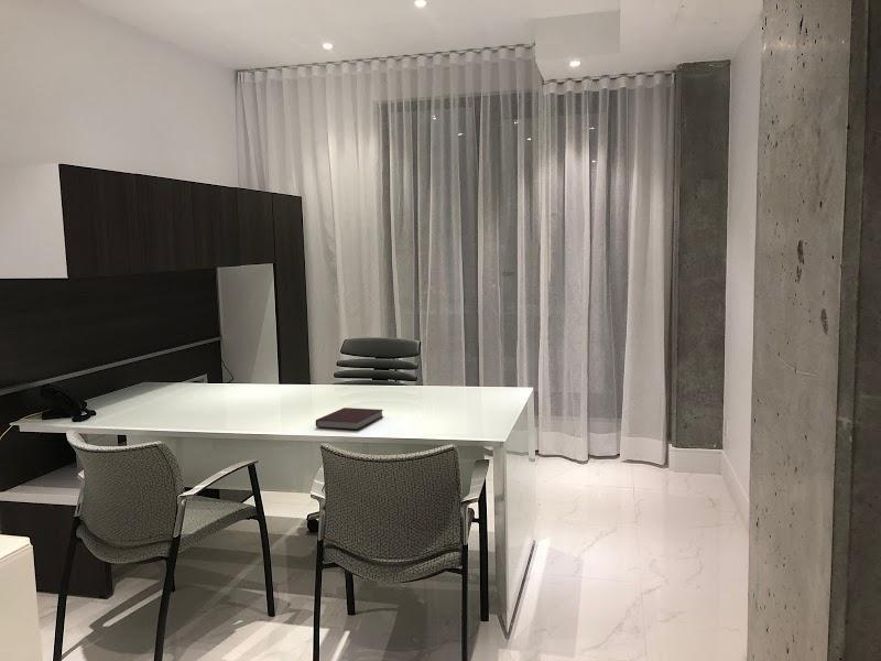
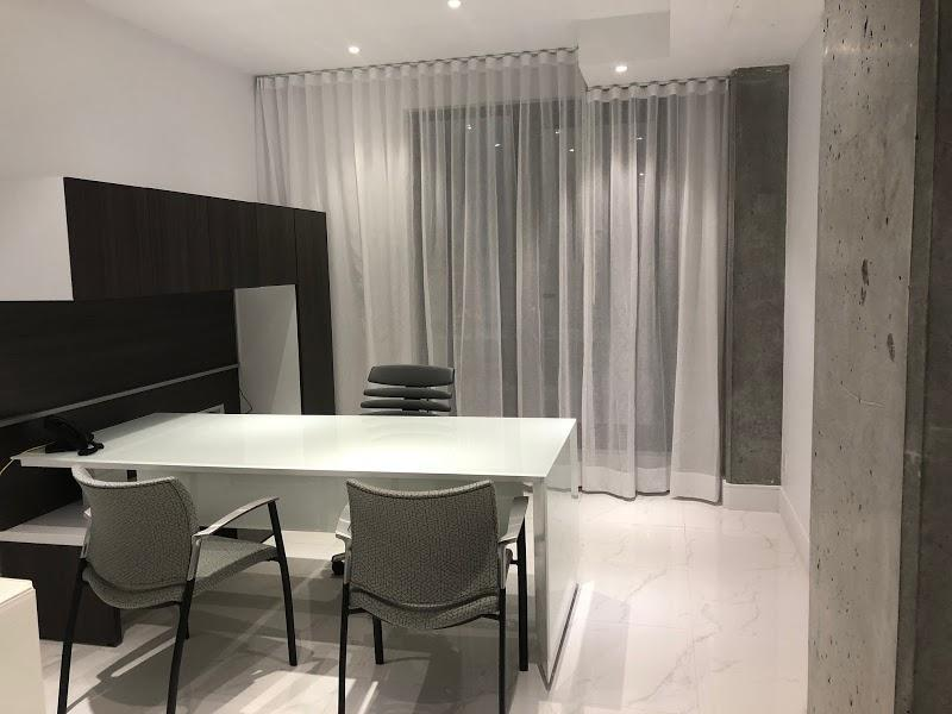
- notebook [315,407,384,431]
